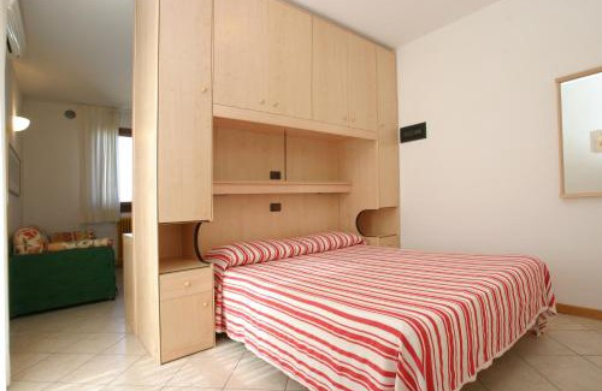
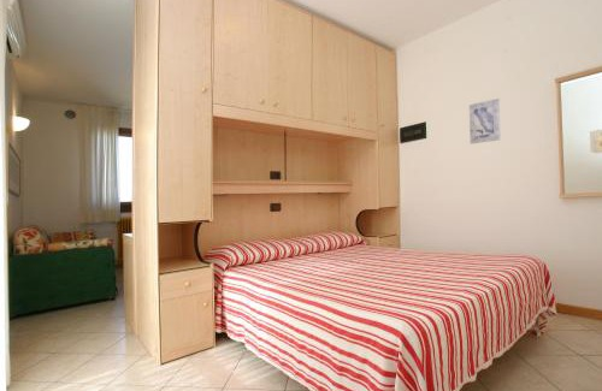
+ wall art [468,97,502,146]
